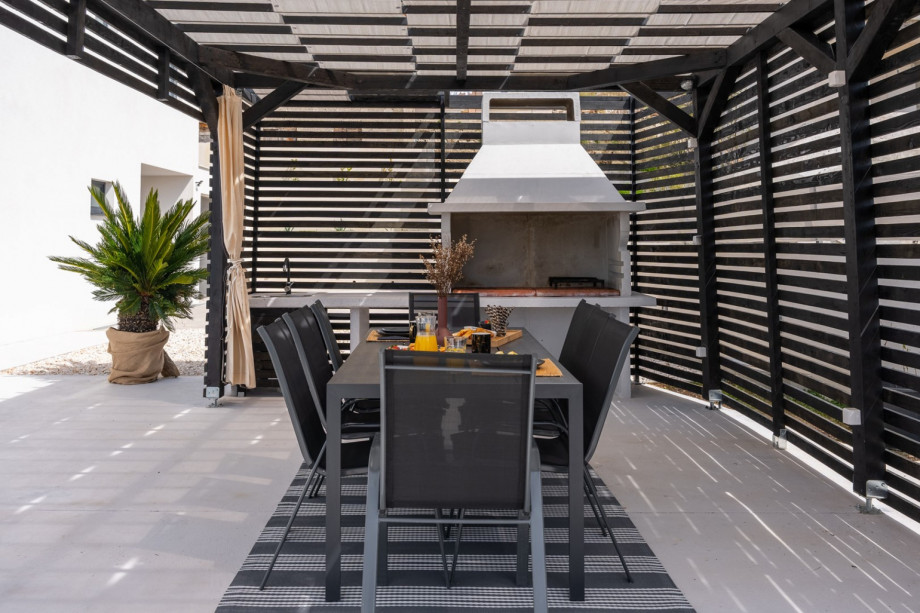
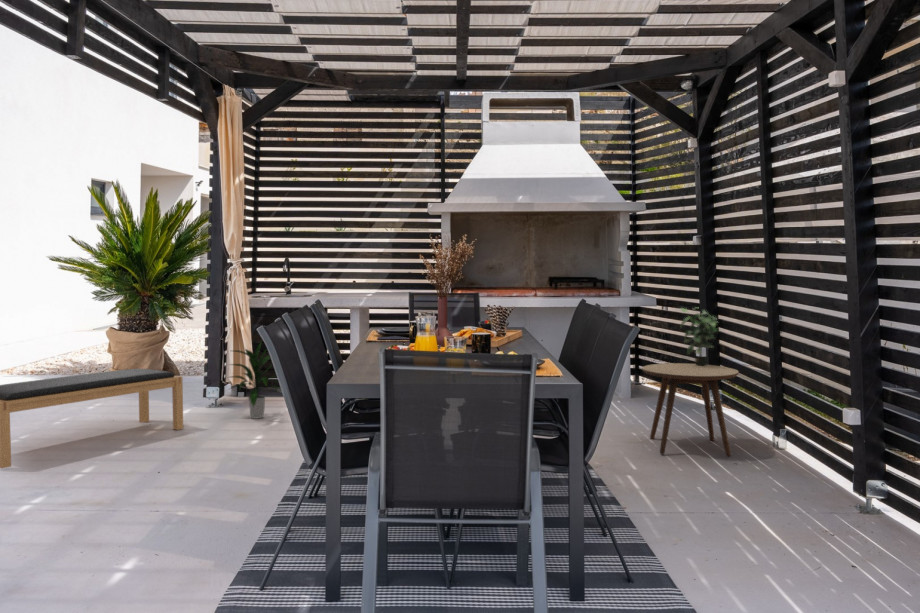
+ side table [641,362,740,457]
+ indoor plant [226,340,281,420]
+ bench [0,368,184,469]
+ potted plant [678,307,722,366]
